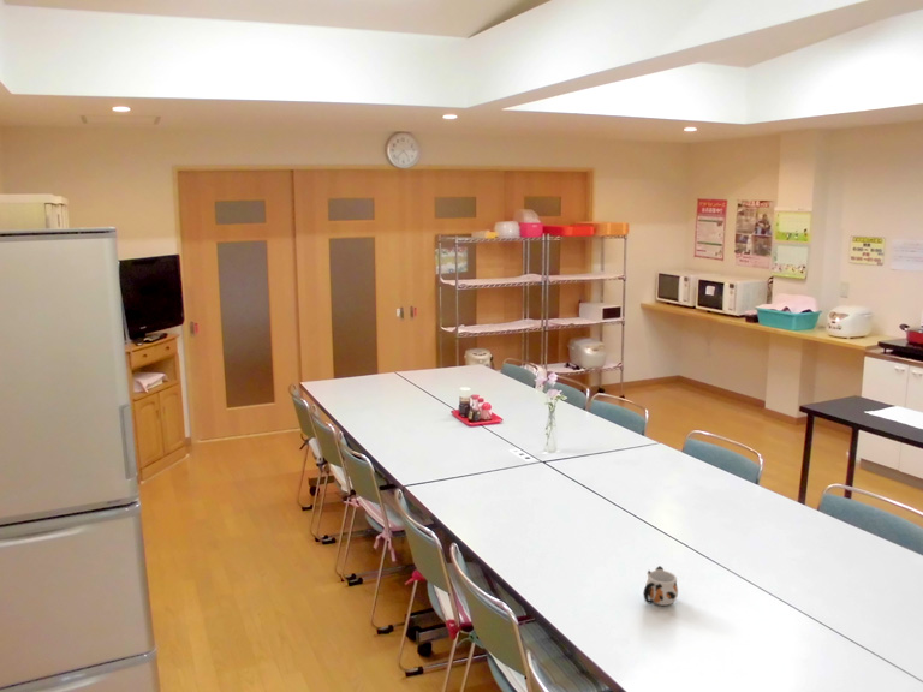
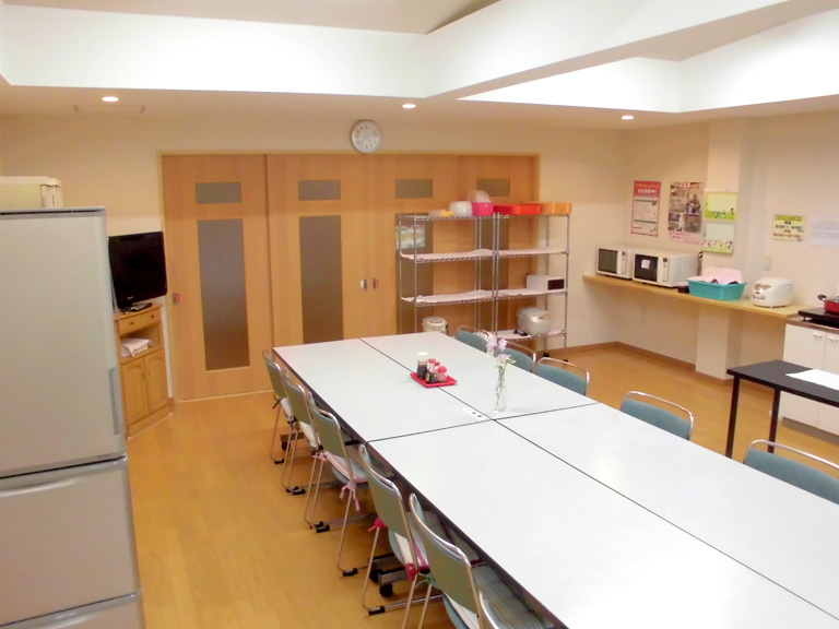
- mug [643,565,679,607]
